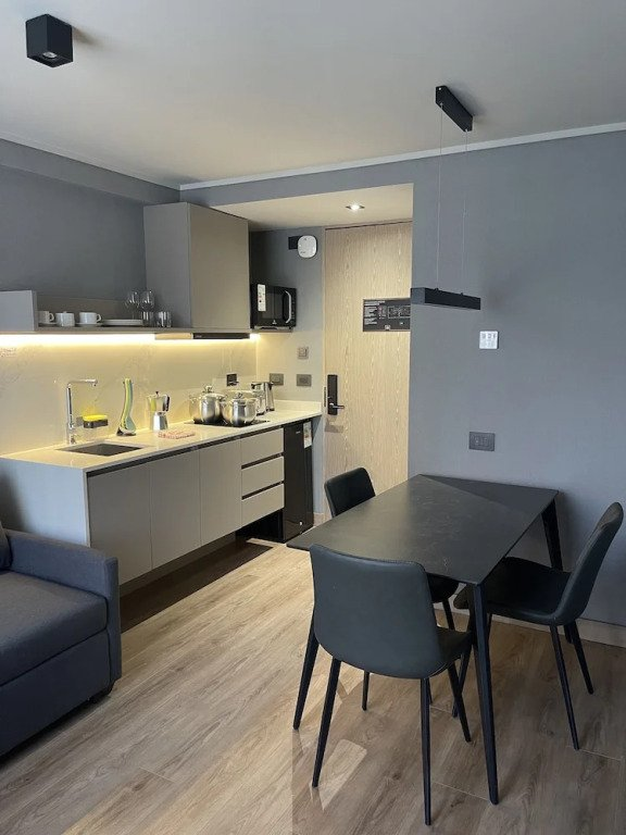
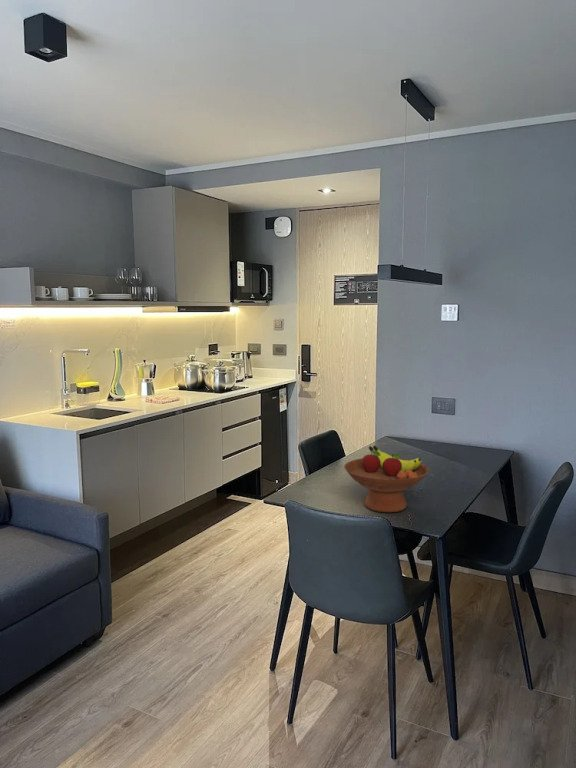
+ fruit bowl [343,445,430,513]
